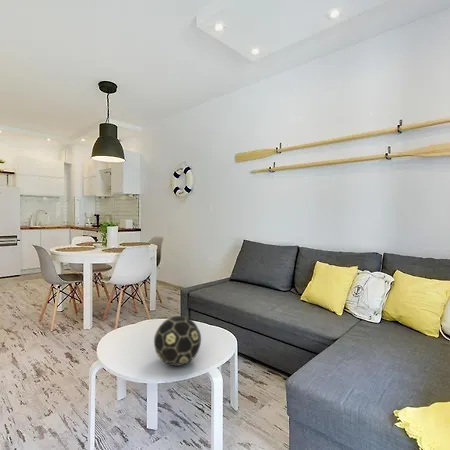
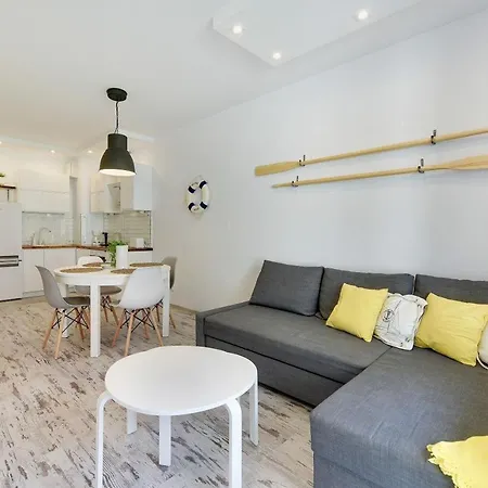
- decorative ball [153,315,202,367]
